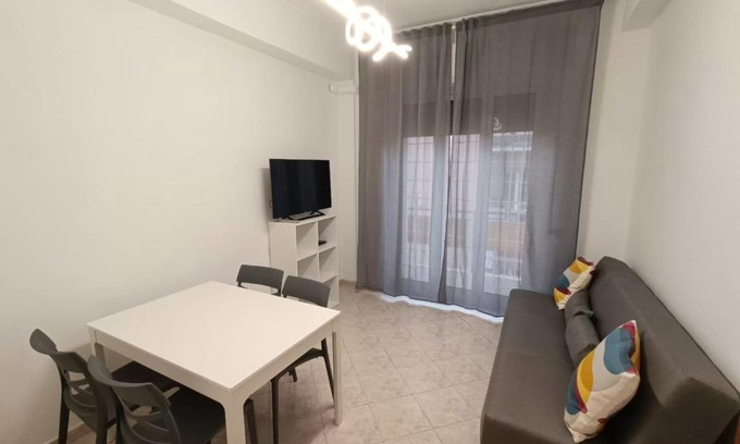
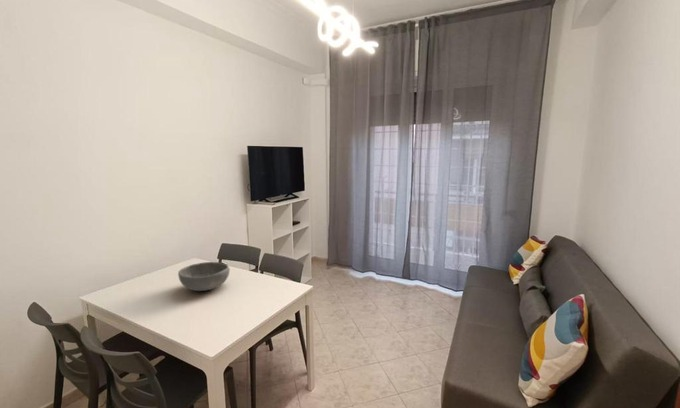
+ bowl [177,261,231,292]
